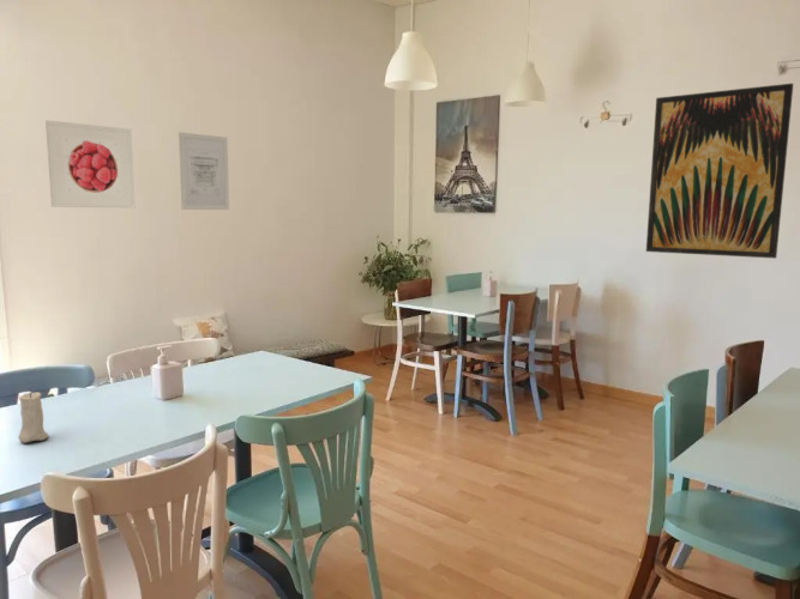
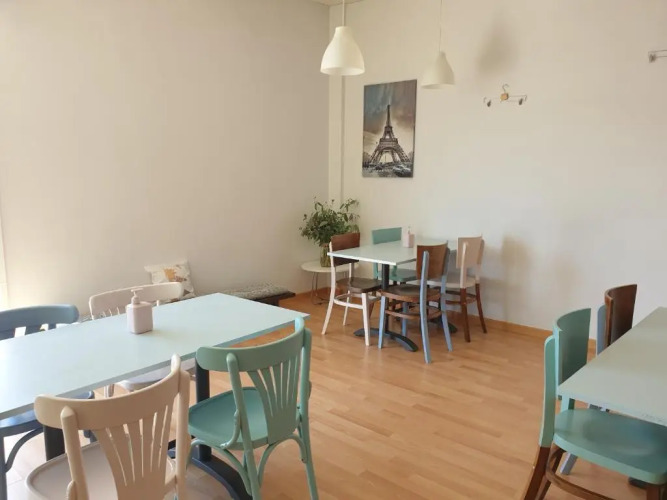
- candle [18,388,49,444]
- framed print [44,120,136,208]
- wall art [178,131,230,211]
- wall art [645,83,794,260]
